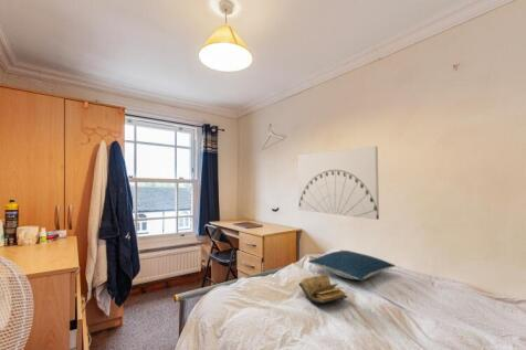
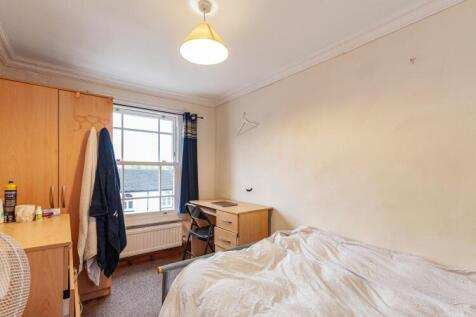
- book [298,274,348,305]
- wall art [297,145,380,221]
- pillow [307,250,396,282]
